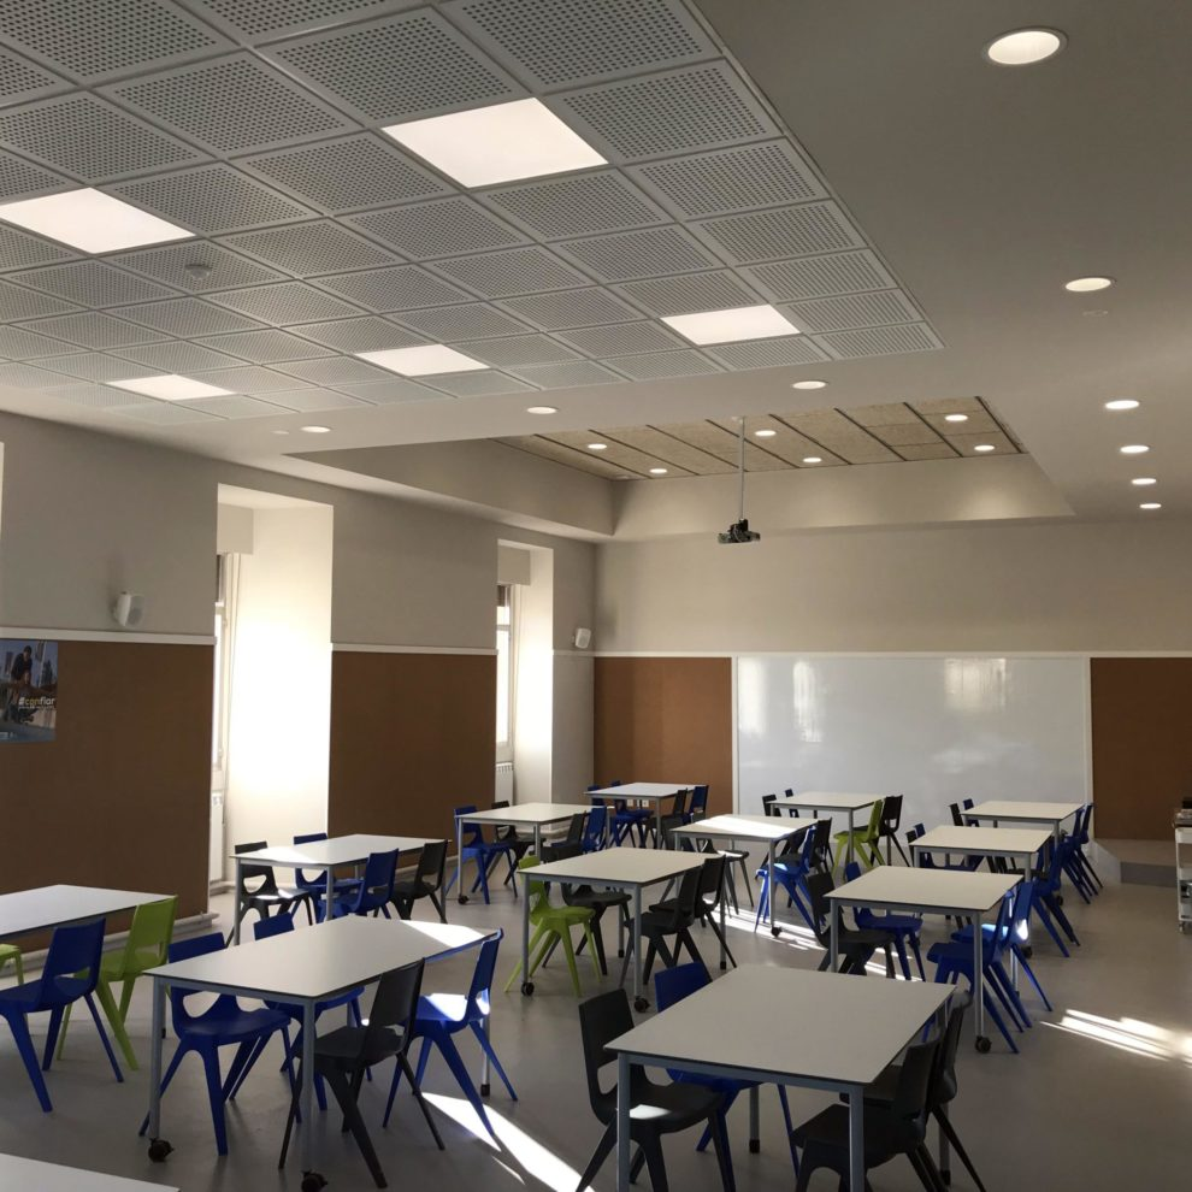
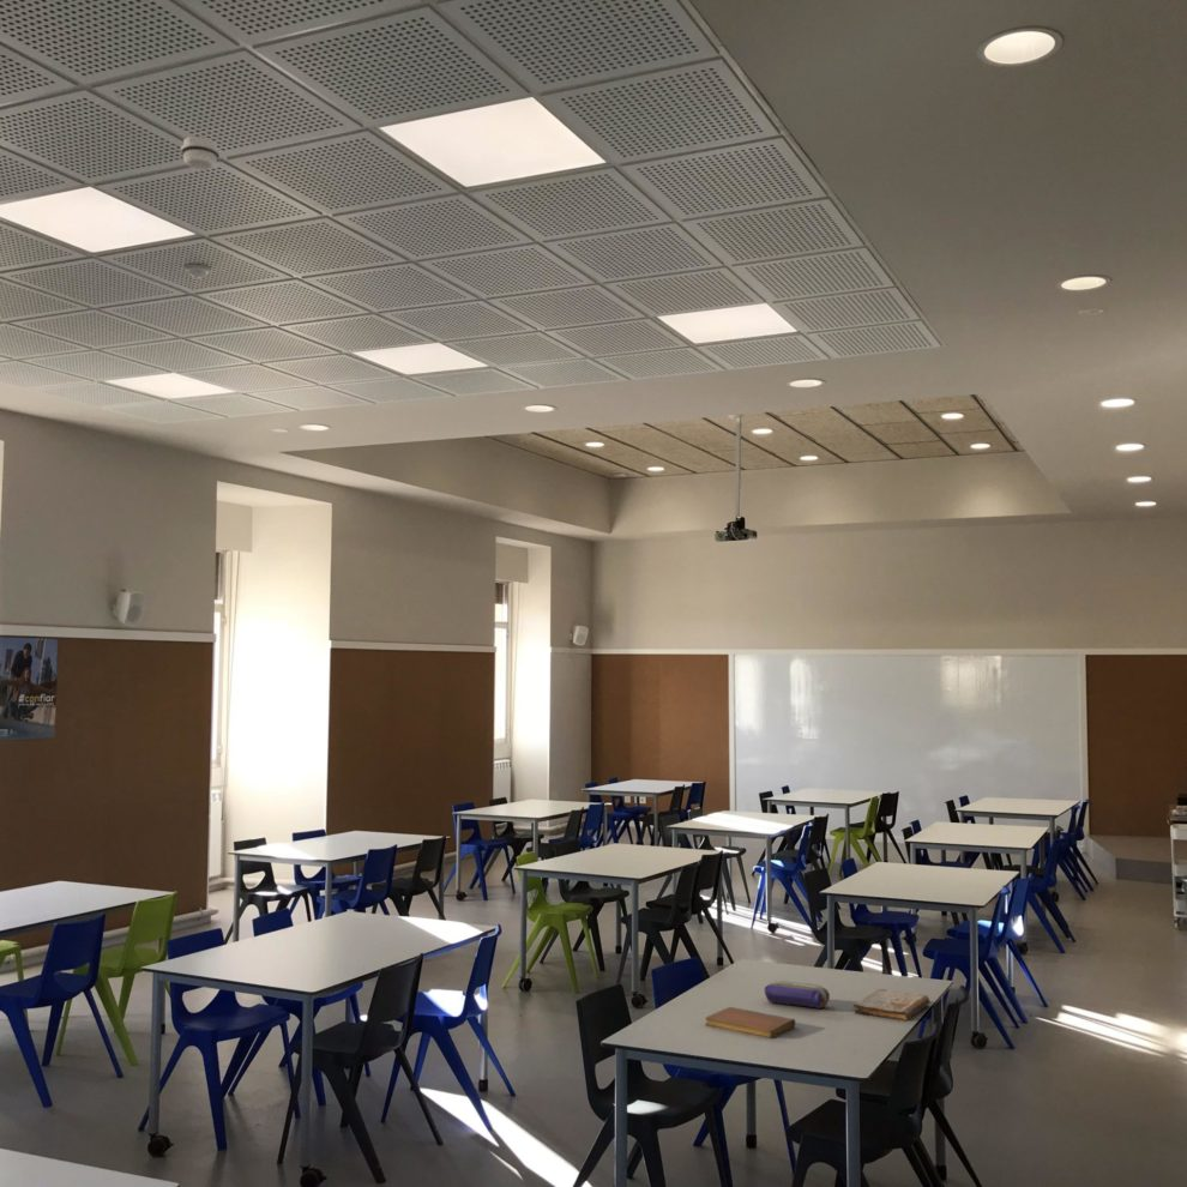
+ smoke detector [180,135,221,171]
+ pencil case [764,980,831,1010]
+ notebook [704,1006,796,1040]
+ book [852,988,932,1022]
